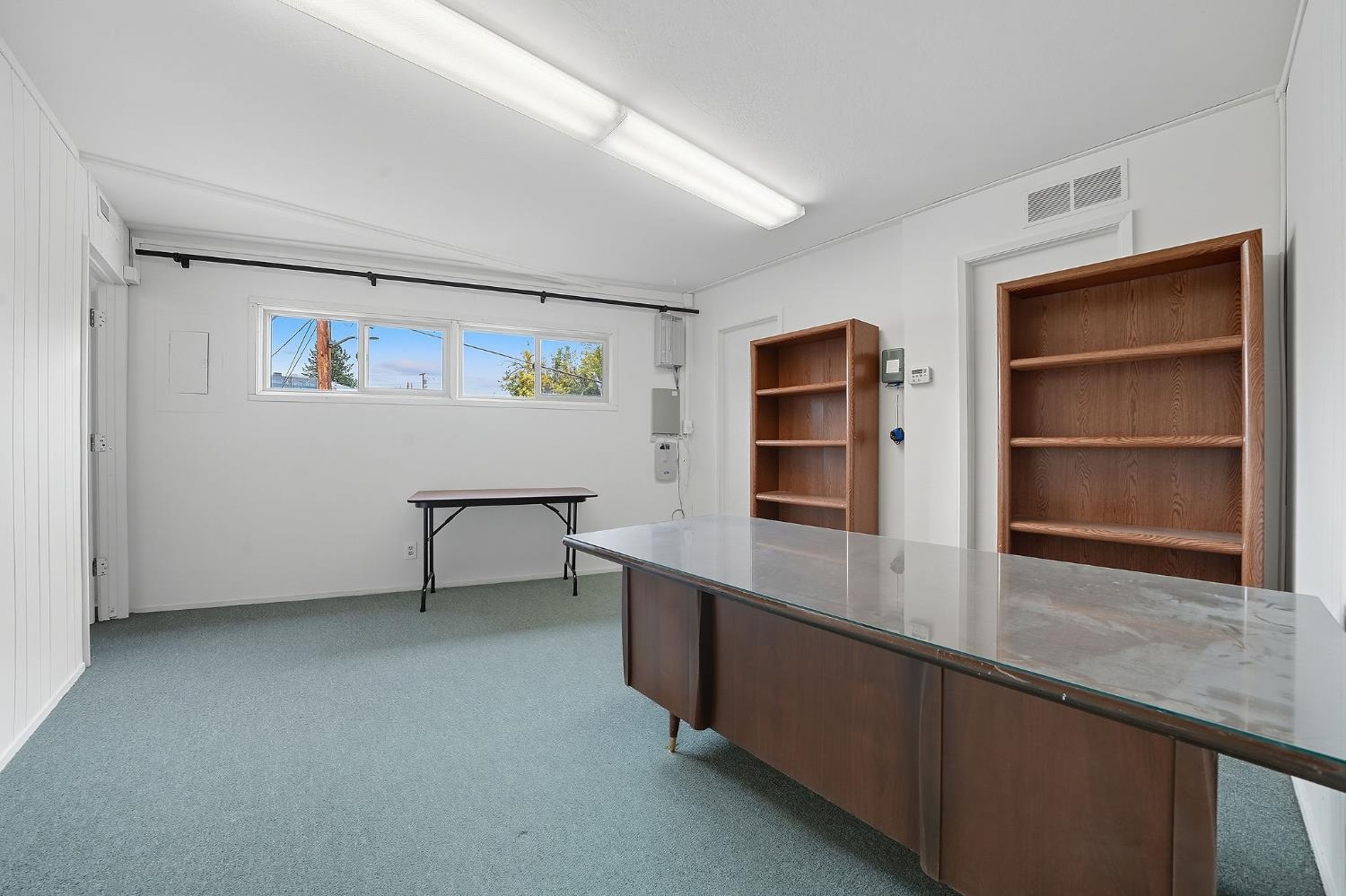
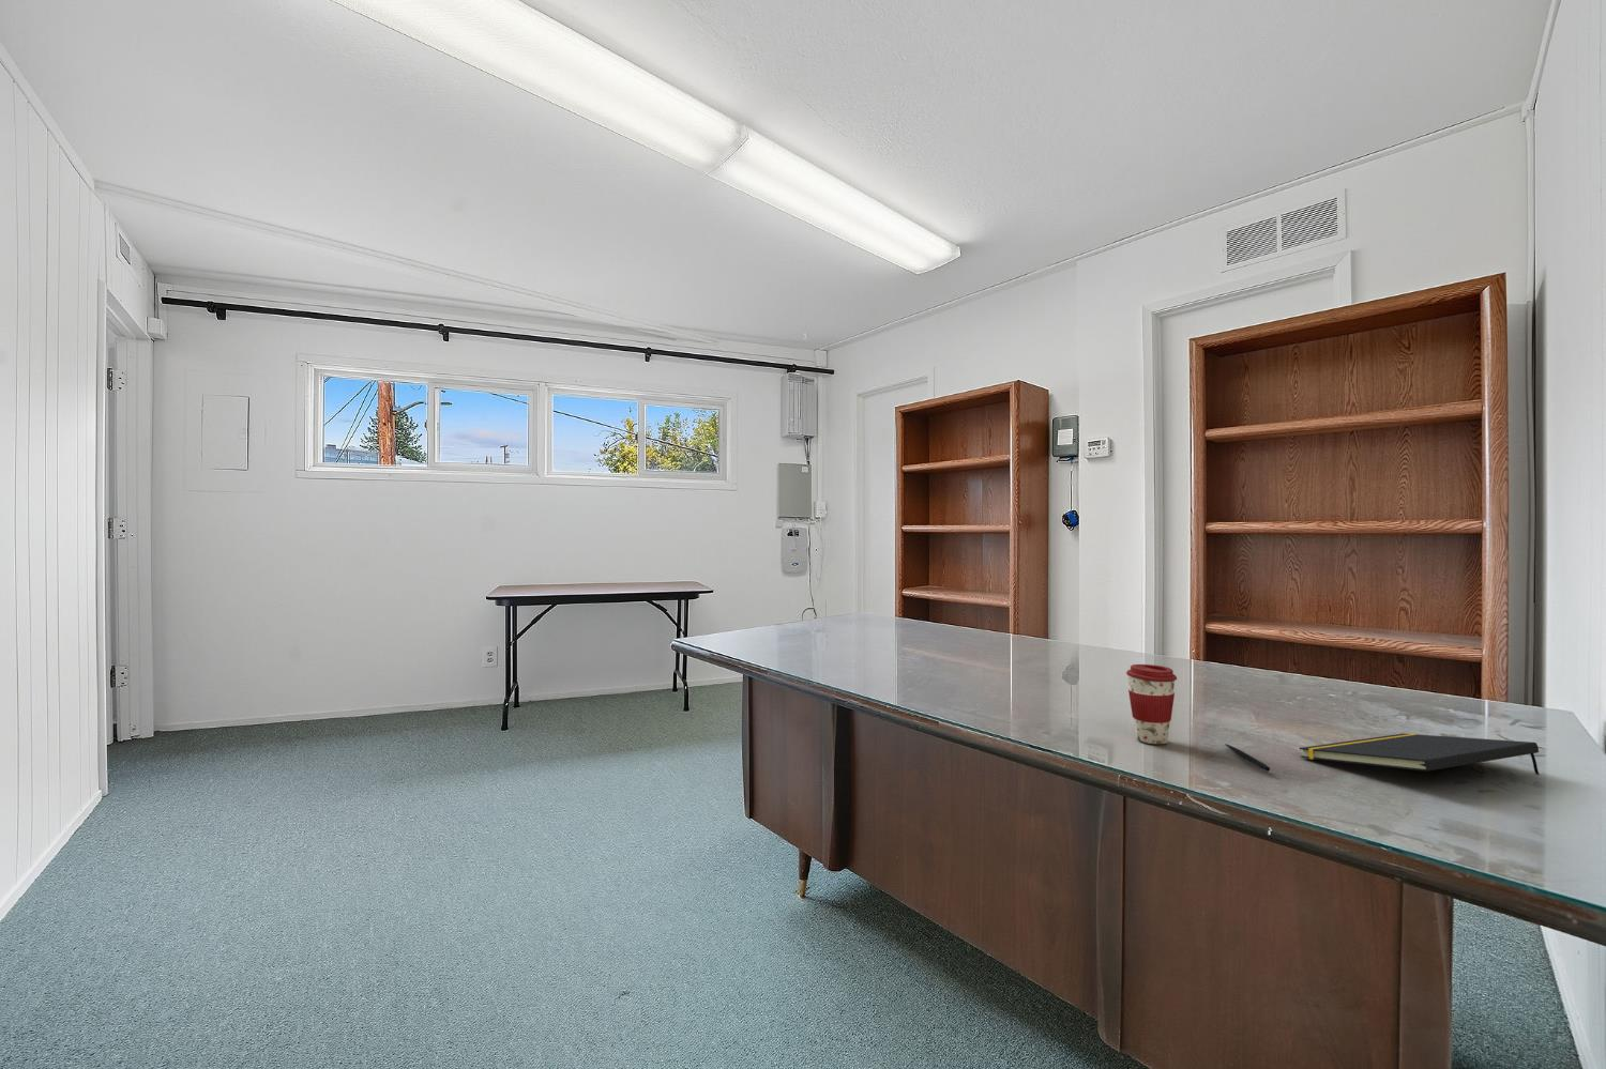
+ coffee cup [1125,663,1178,744]
+ pen [1224,742,1271,773]
+ notepad [1298,733,1540,776]
